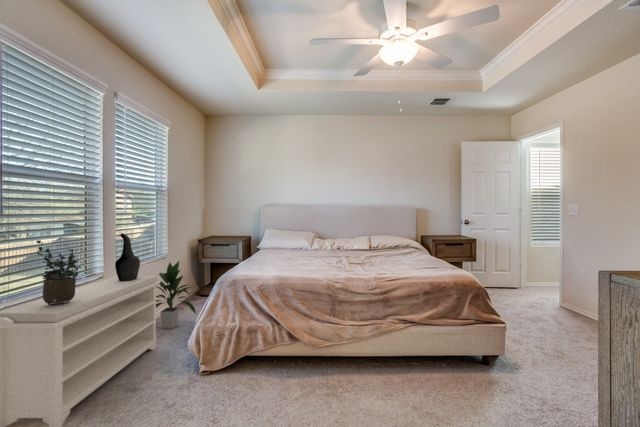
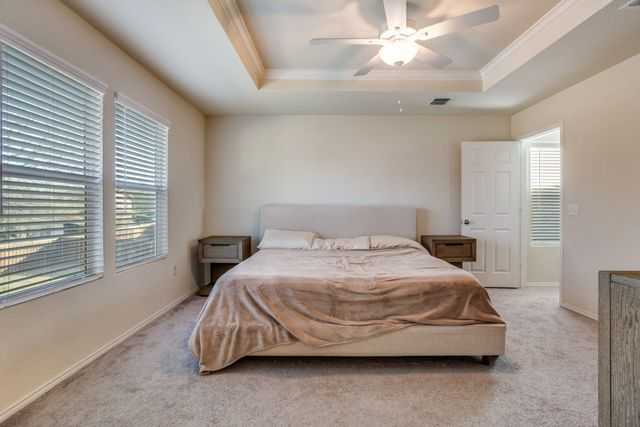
- decorative vase [114,232,141,281]
- indoor plant [156,260,197,329]
- bench [0,275,162,427]
- potted plant [35,240,82,305]
